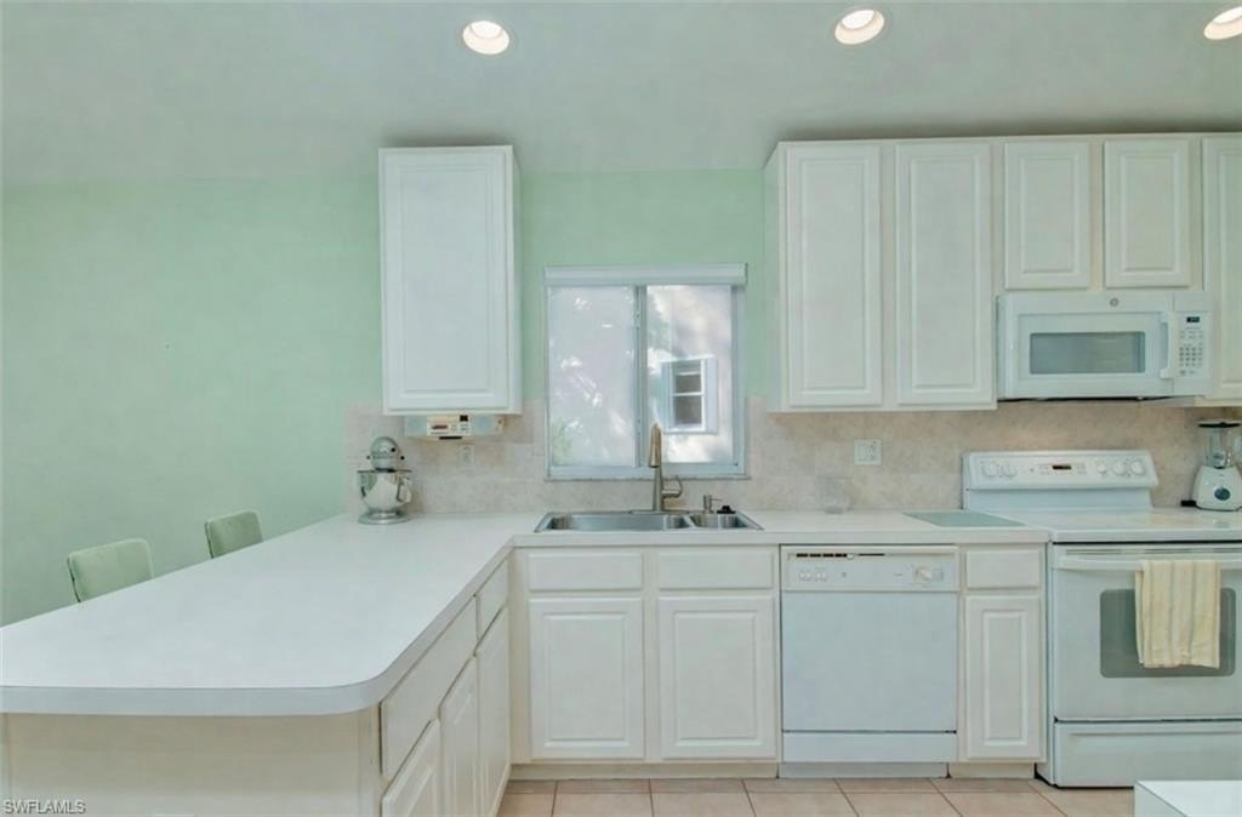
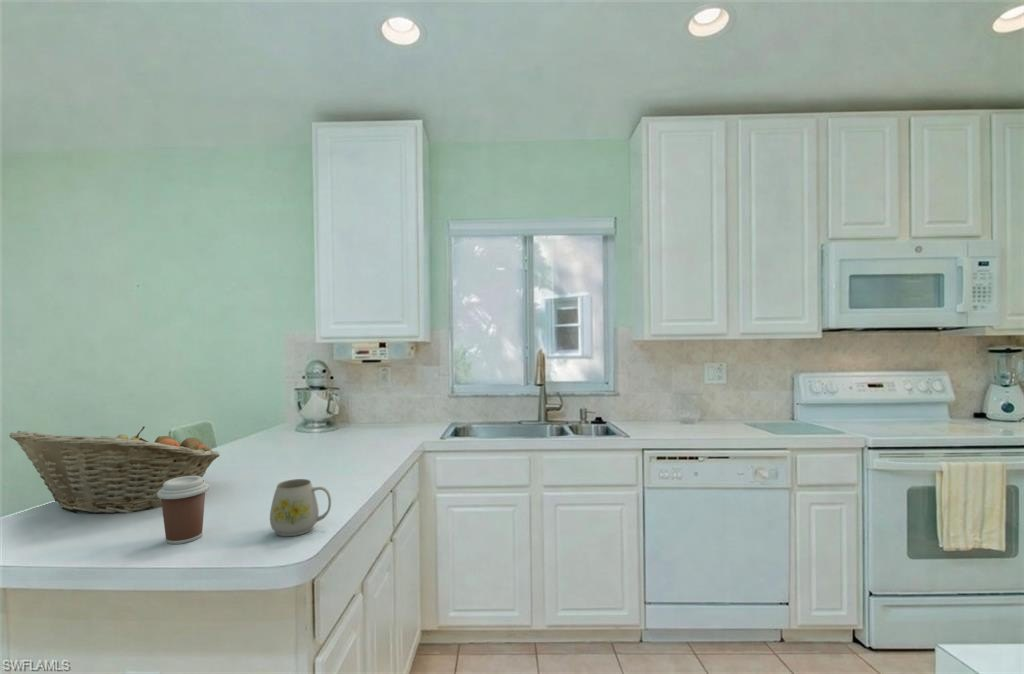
+ coffee cup [157,476,210,545]
+ mug [269,478,332,537]
+ fruit basket [9,425,221,515]
